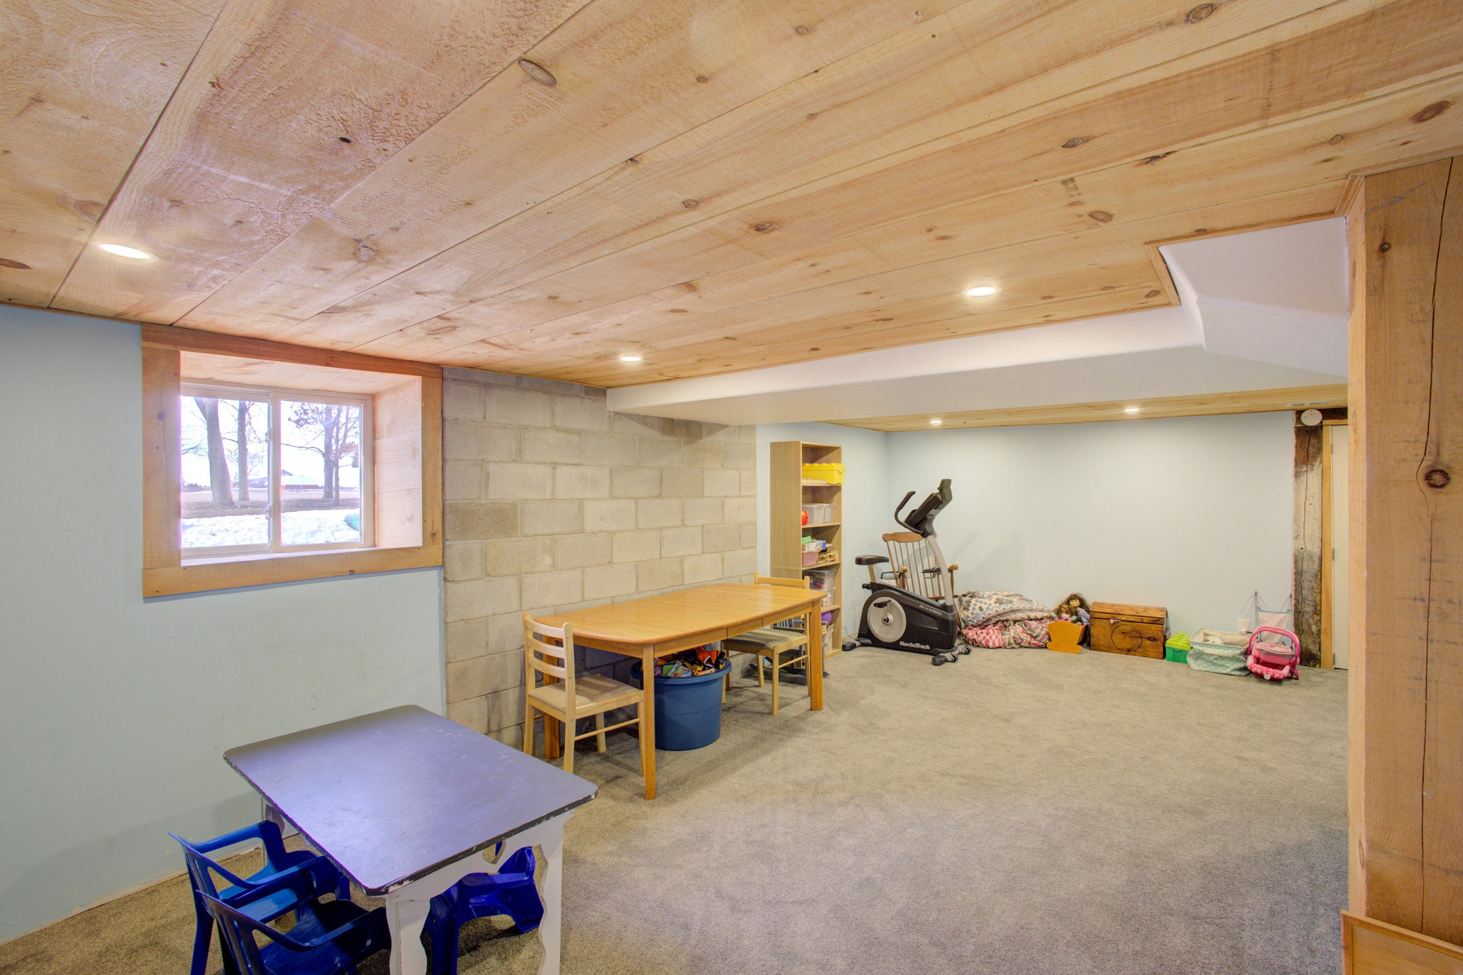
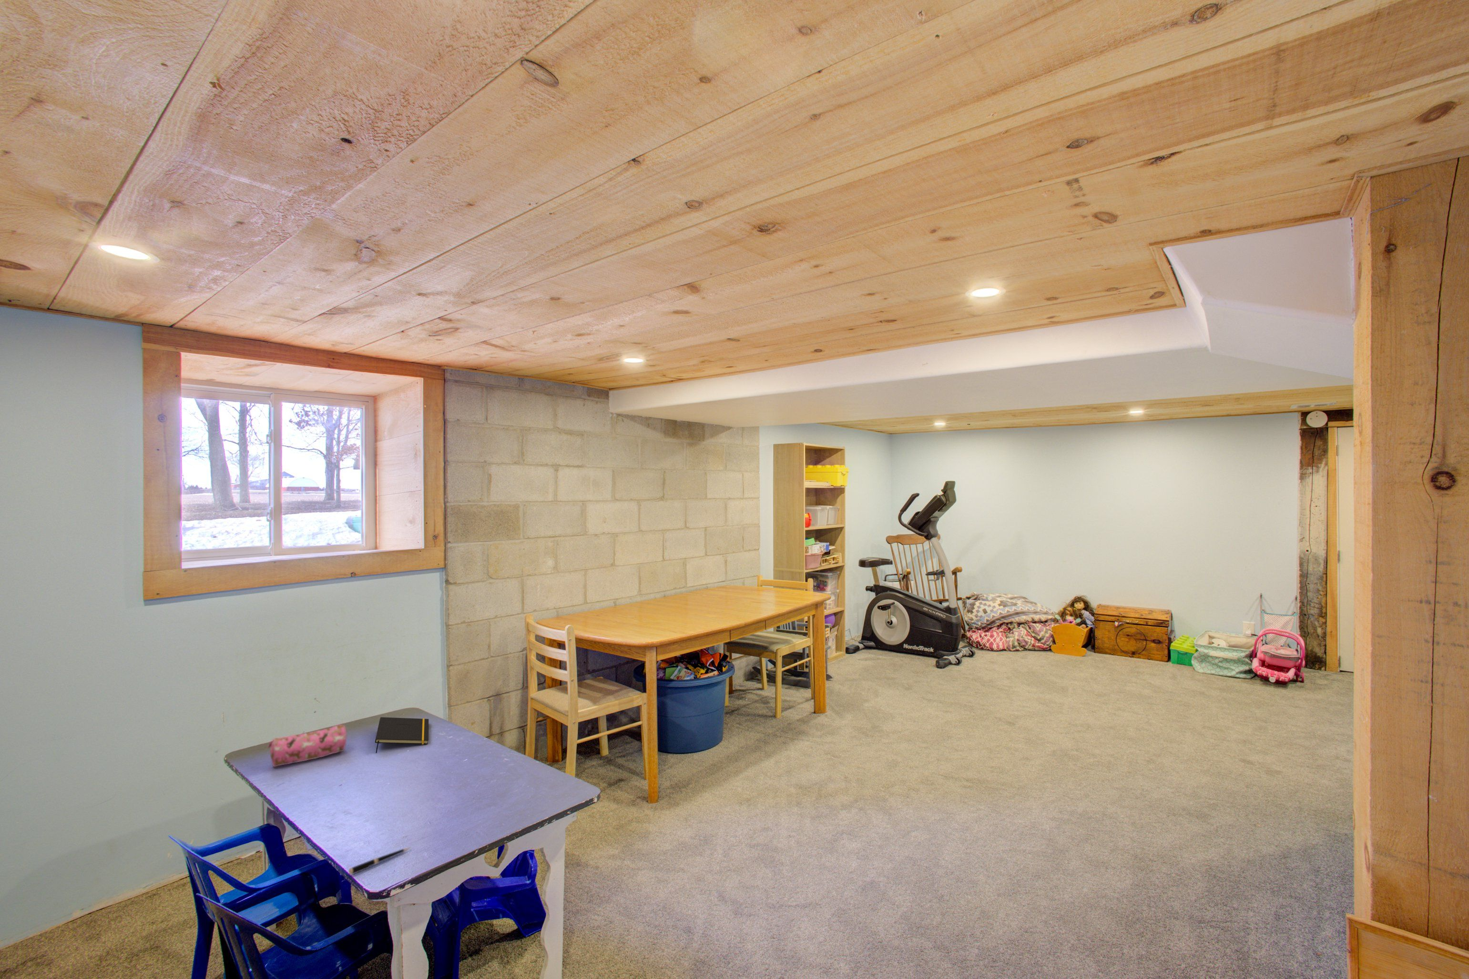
+ pen [349,847,411,875]
+ pencil case [268,724,346,767]
+ notepad [375,717,428,754]
